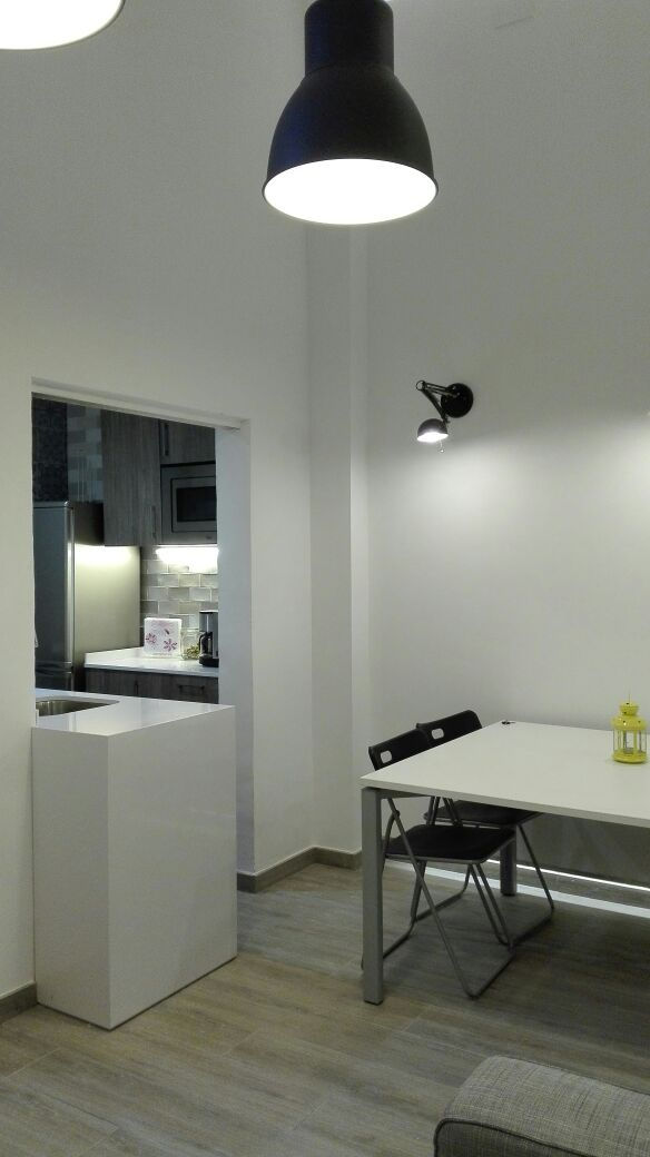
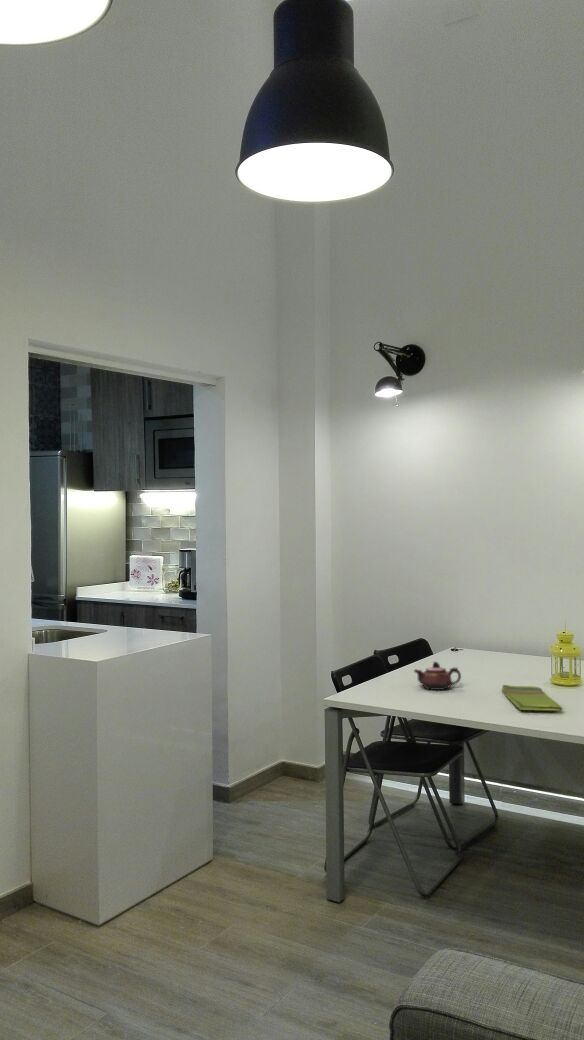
+ teapot [413,661,462,691]
+ dish towel [501,684,563,712]
